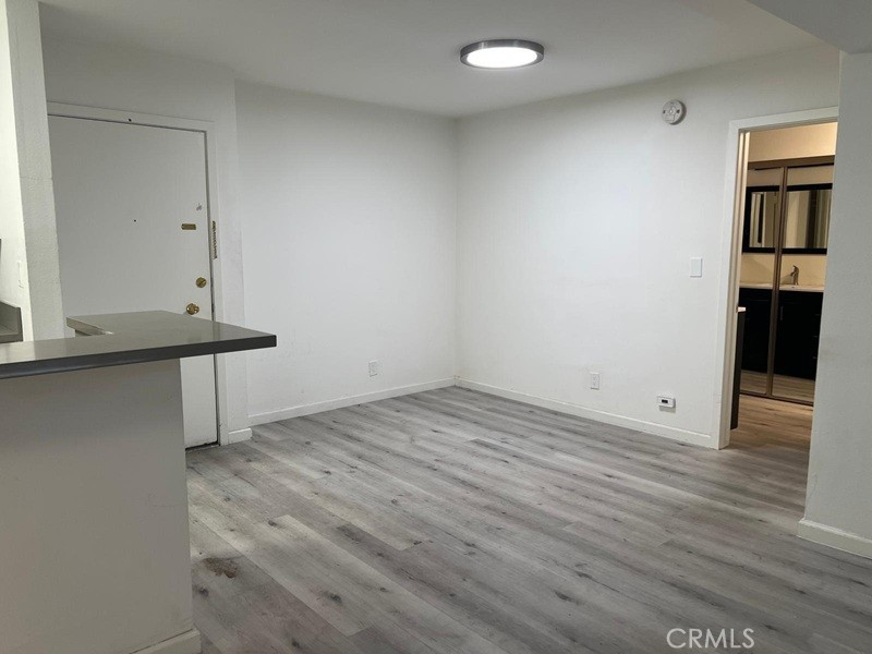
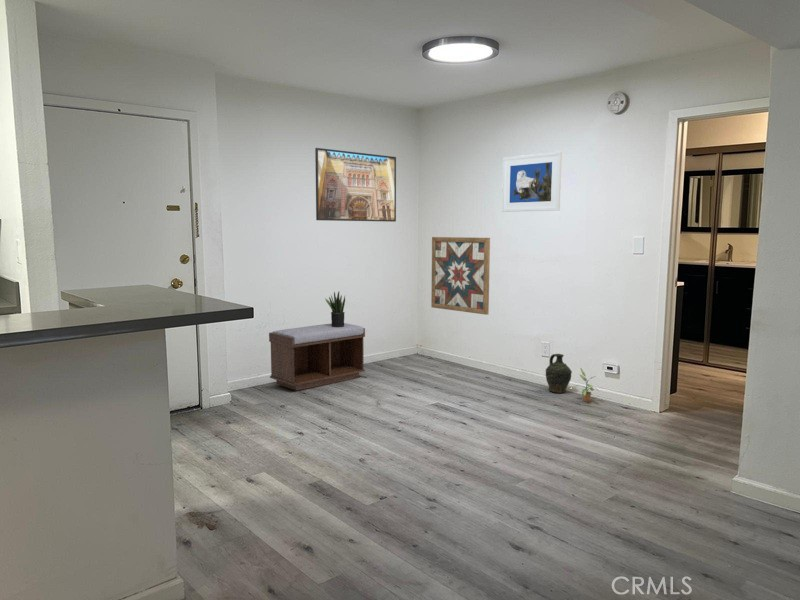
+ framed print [314,147,397,223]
+ ceramic jug [544,353,573,394]
+ potted plant [573,367,599,403]
+ wall art [430,236,491,316]
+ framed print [501,151,563,213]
+ potted plant [324,290,346,327]
+ bench [268,322,366,392]
